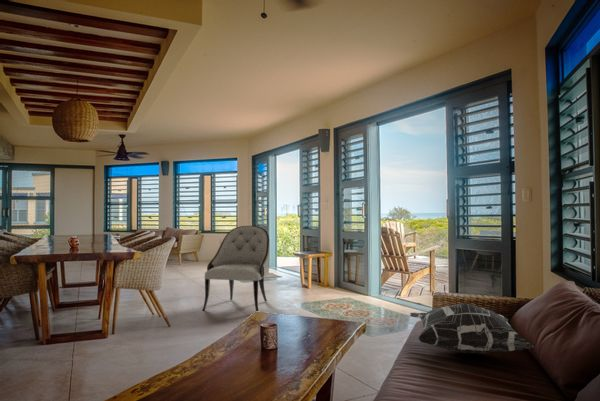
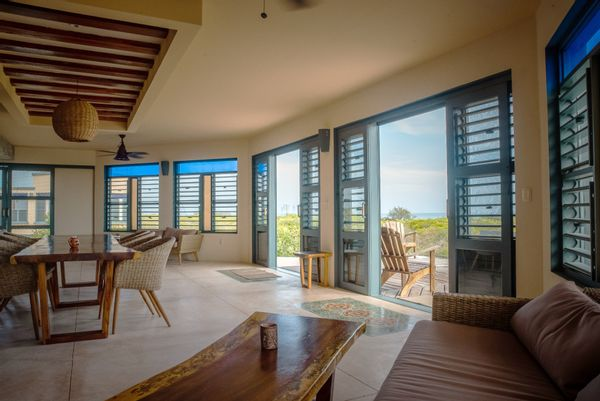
- armchair [201,225,271,312]
- decorative pillow [409,302,535,354]
